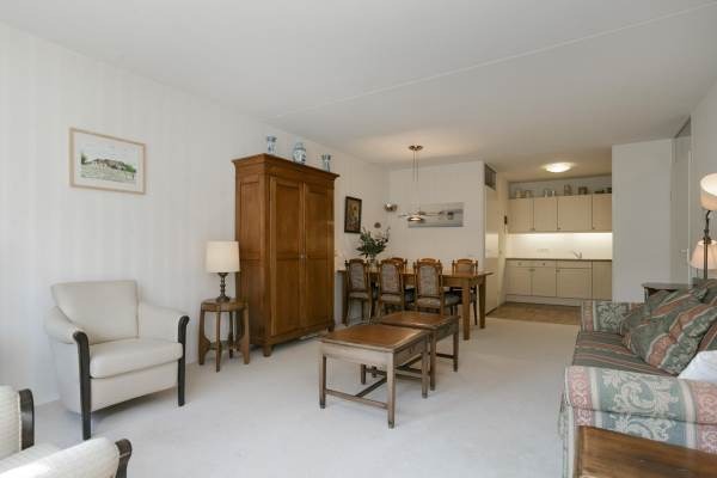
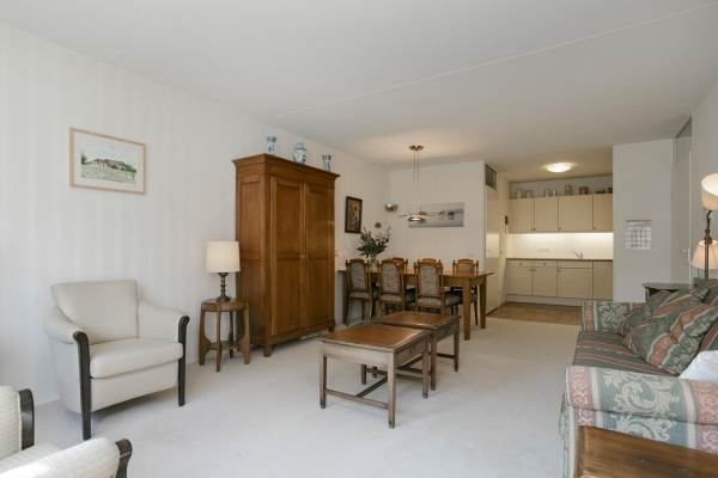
+ calendar [625,214,652,251]
